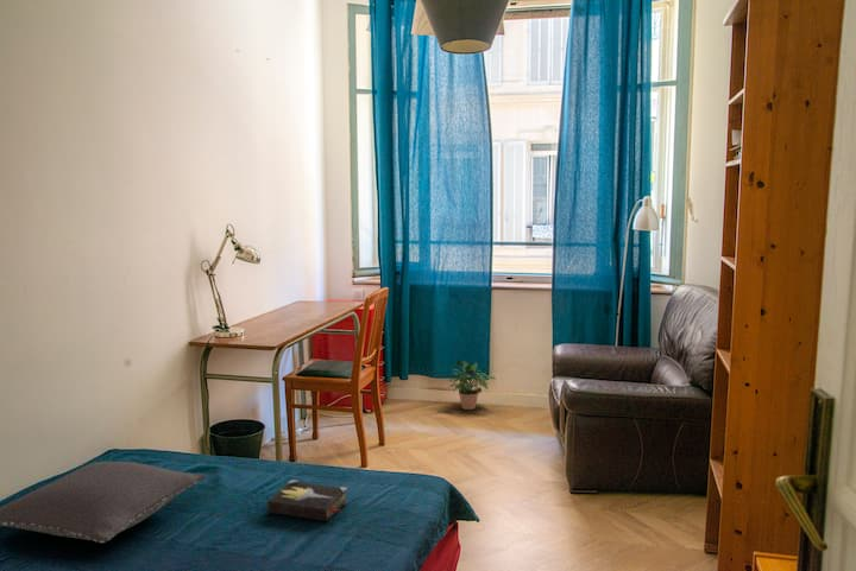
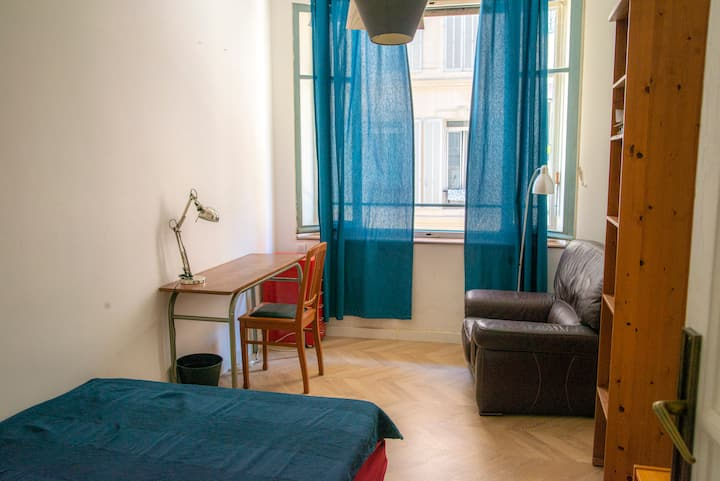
- pillow [0,461,207,544]
- potted plant [447,359,496,411]
- hardback book [266,478,348,522]
